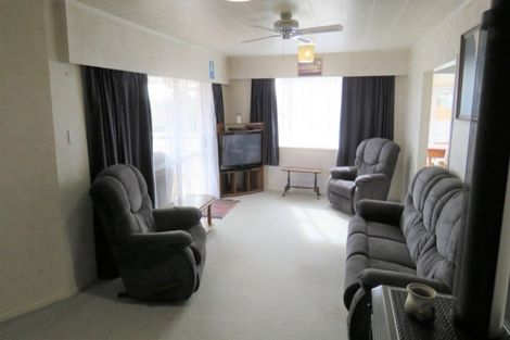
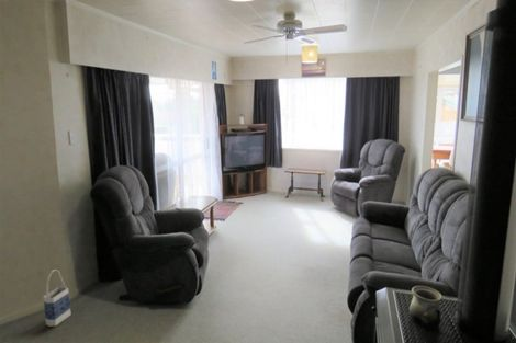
+ bag [43,268,72,328]
